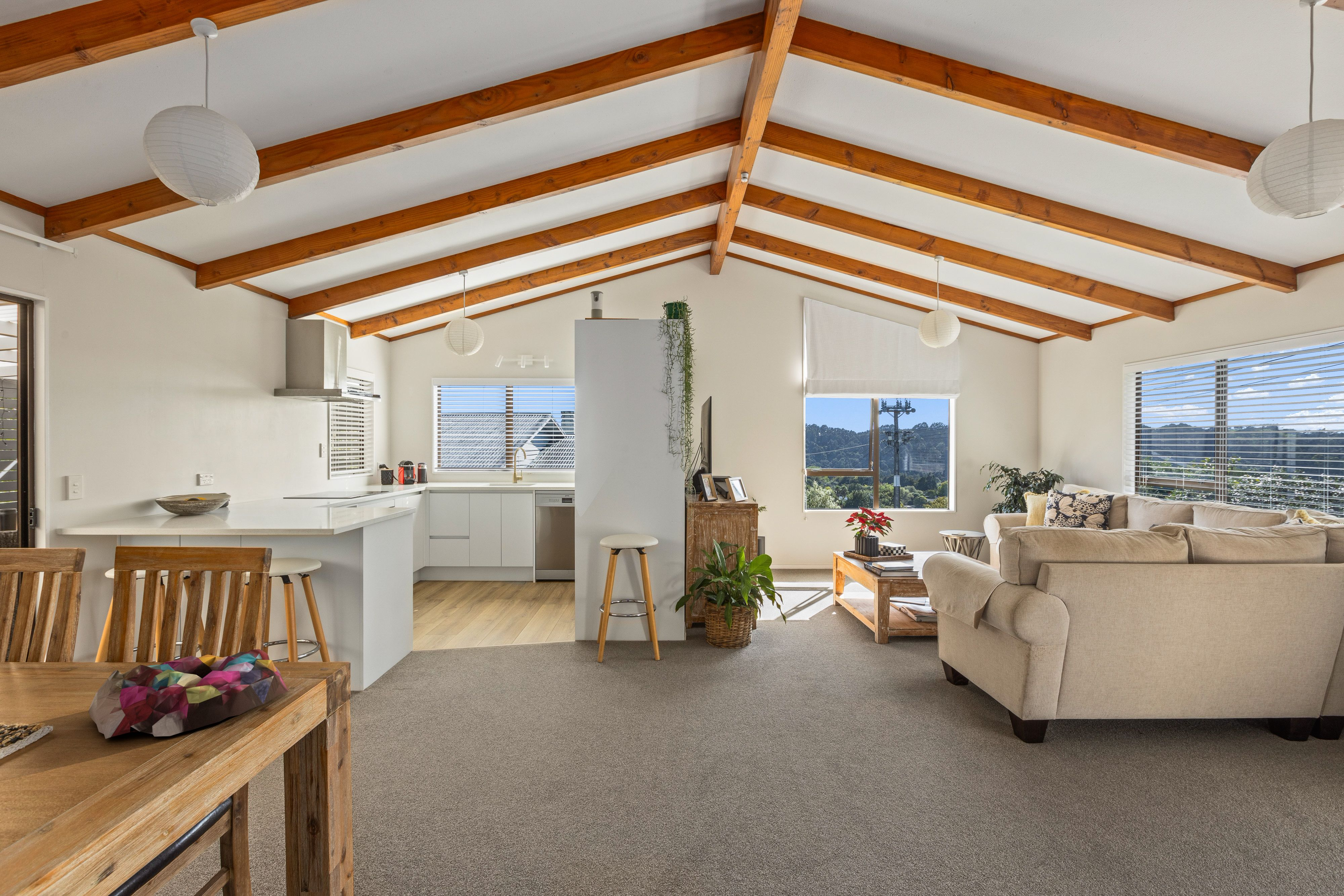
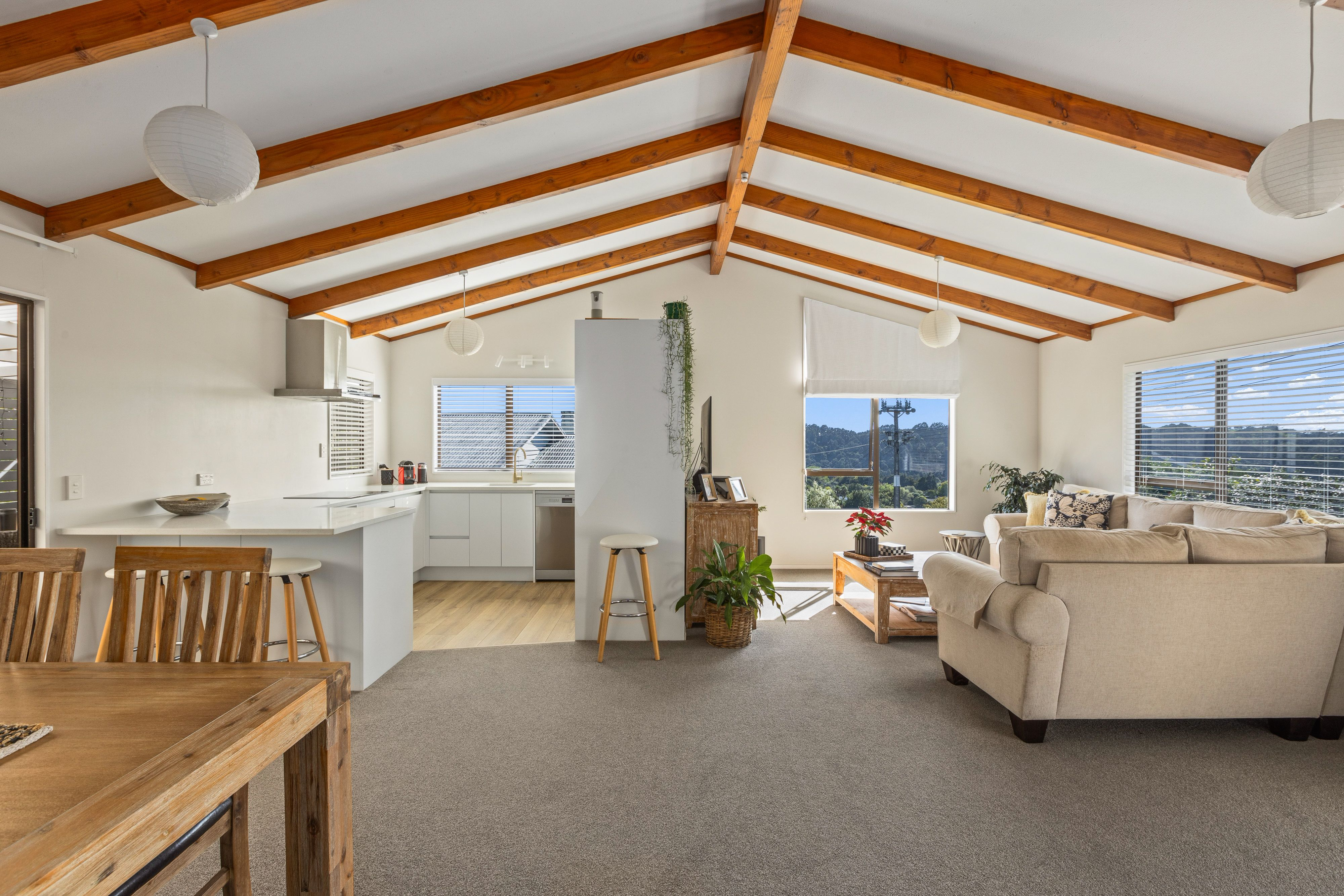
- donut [88,649,289,739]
